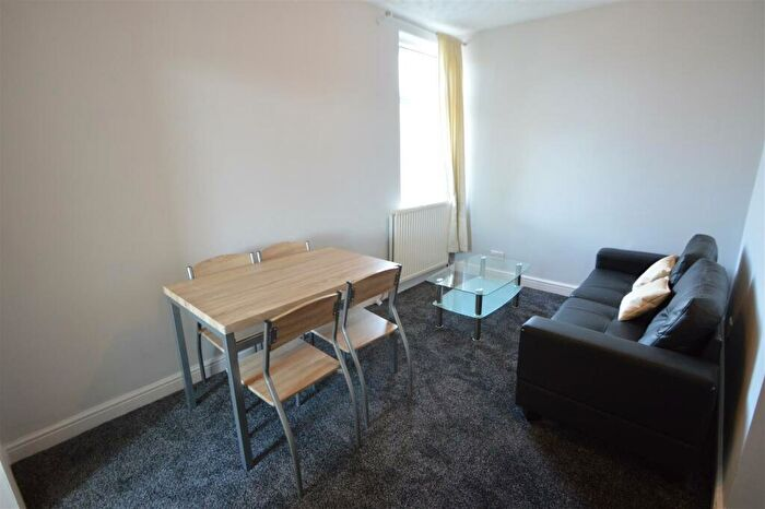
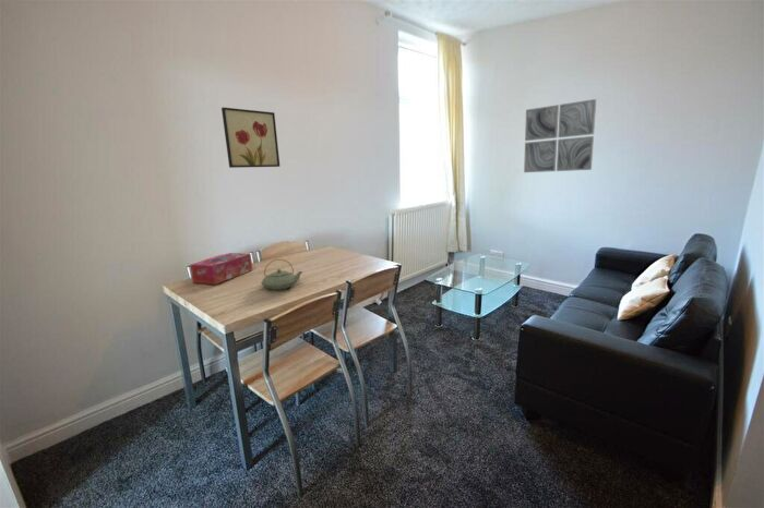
+ wall art [220,107,282,169]
+ tissue box [189,252,253,286]
+ teapot [260,258,303,291]
+ wall art [523,98,597,173]
